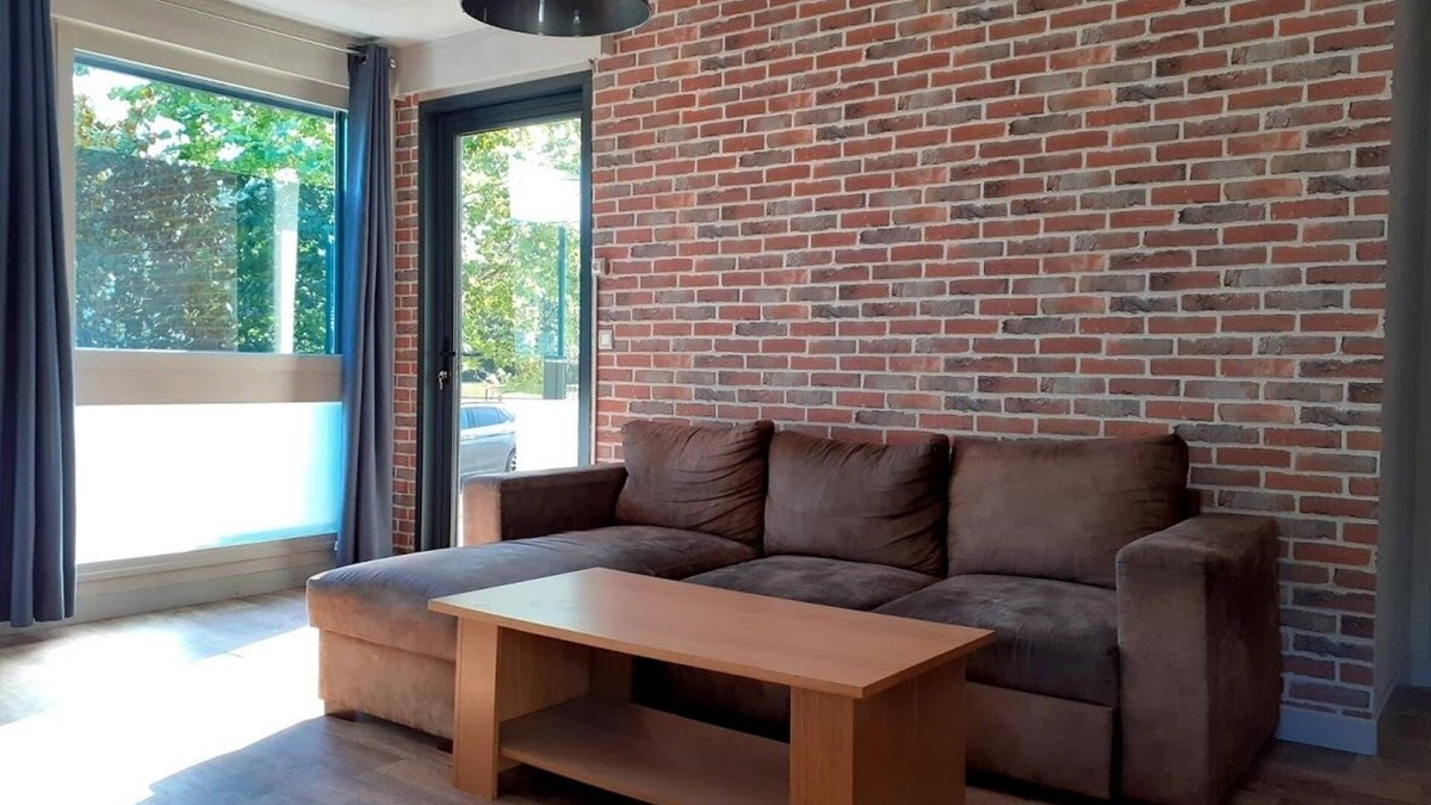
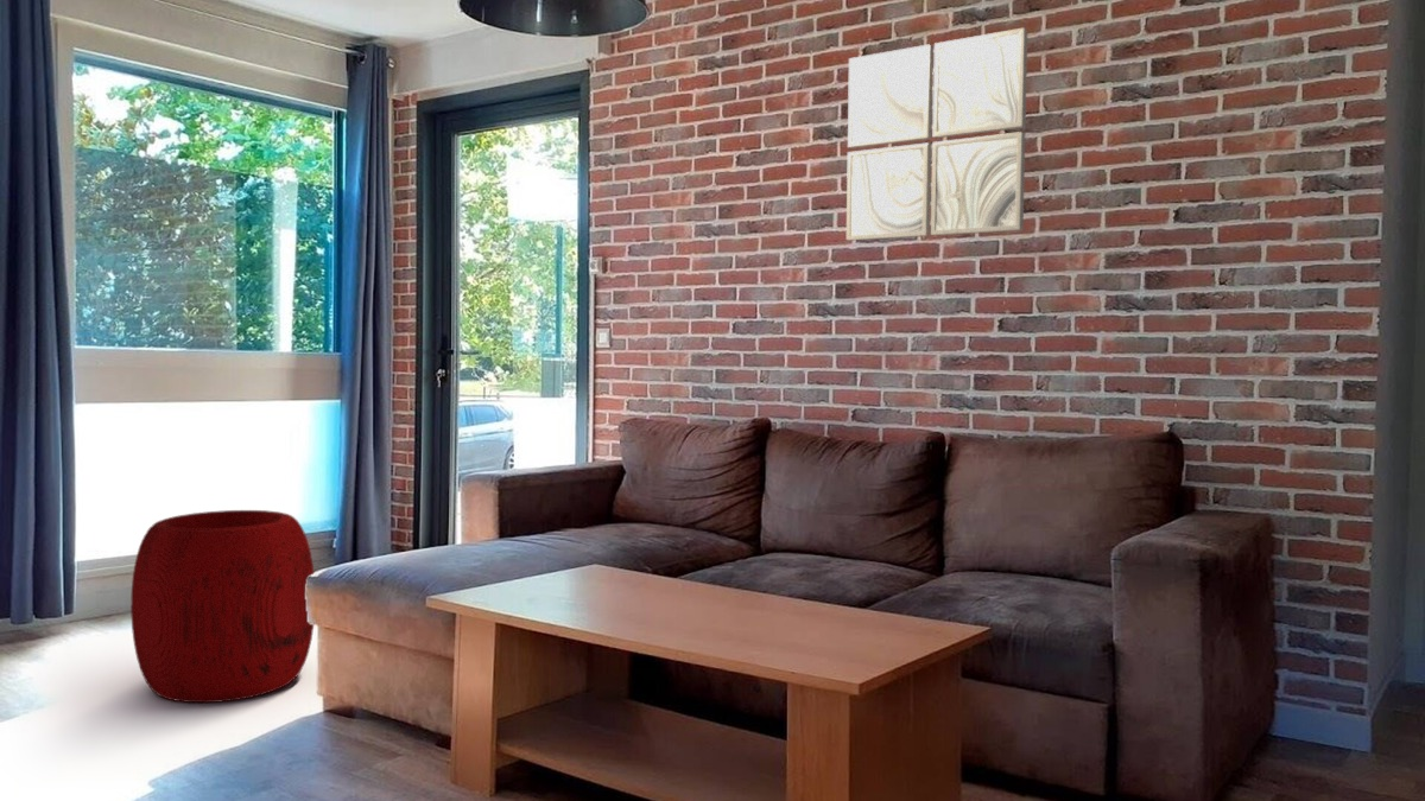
+ pouf [129,509,315,704]
+ wall art [846,26,1028,242]
